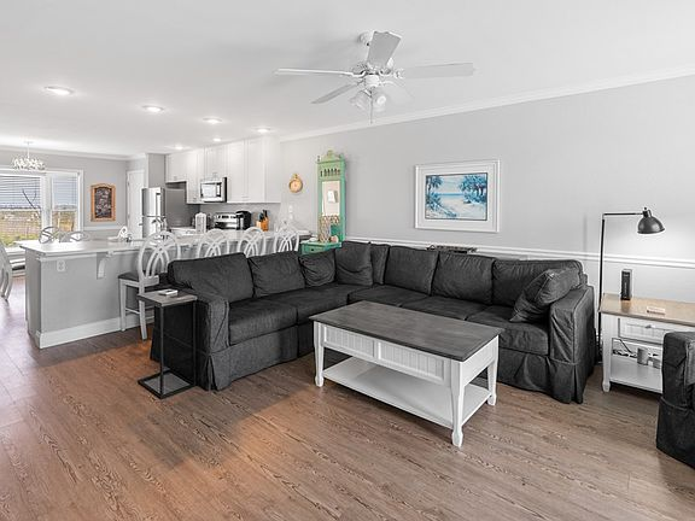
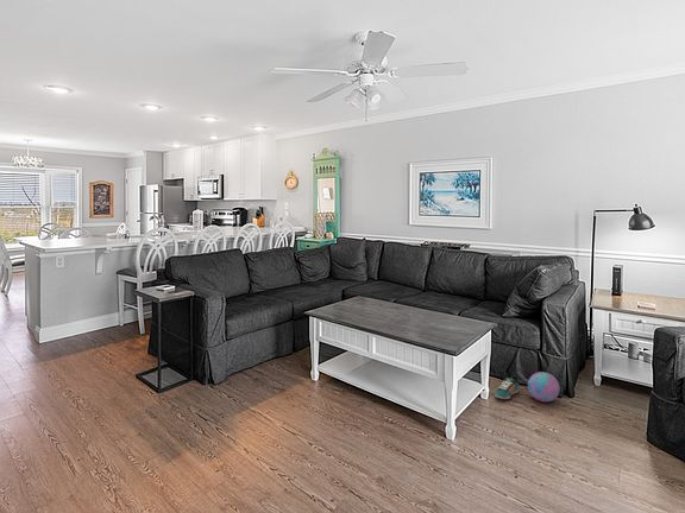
+ decorative ball [527,370,561,403]
+ sneaker [494,375,520,400]
